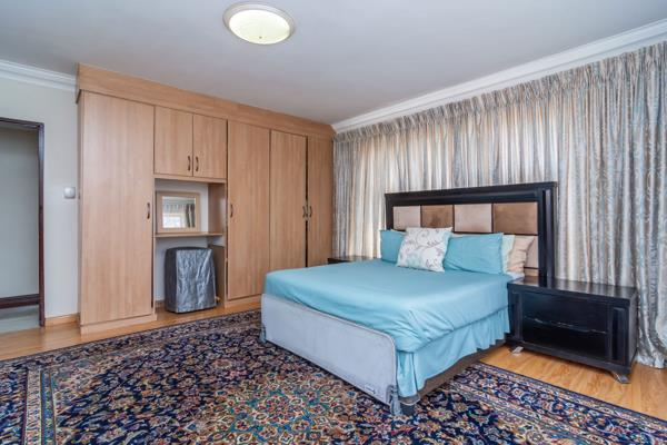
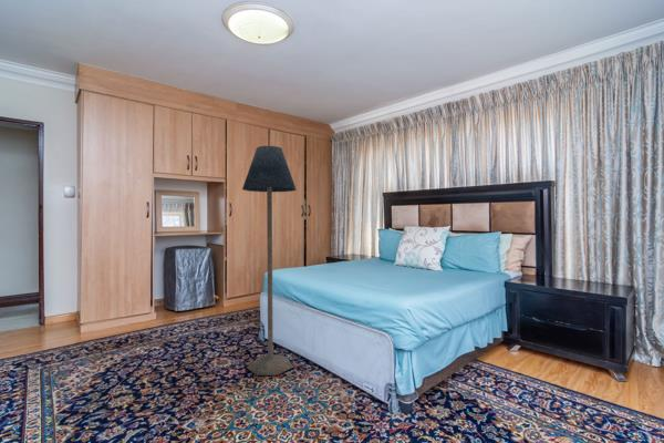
+ floor lamp [241,145,298,377]
